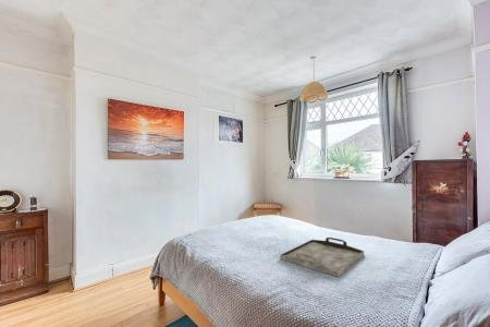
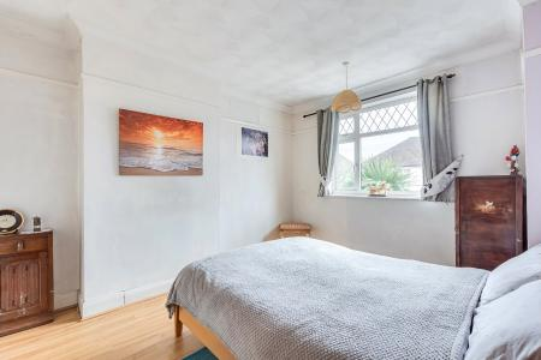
- serving tray [279,237,365,278]
